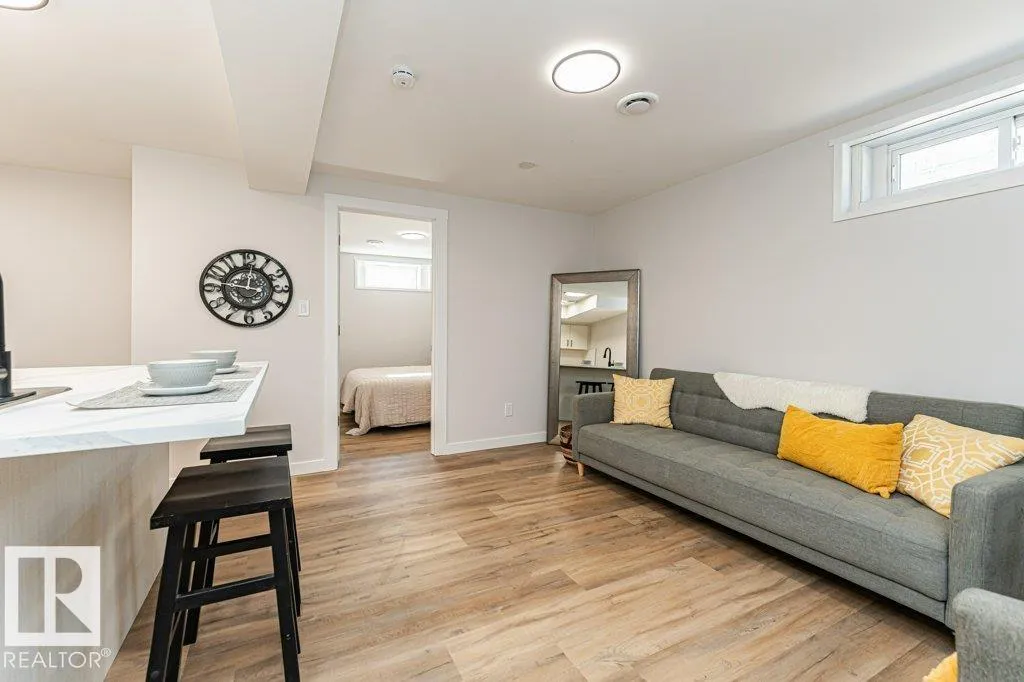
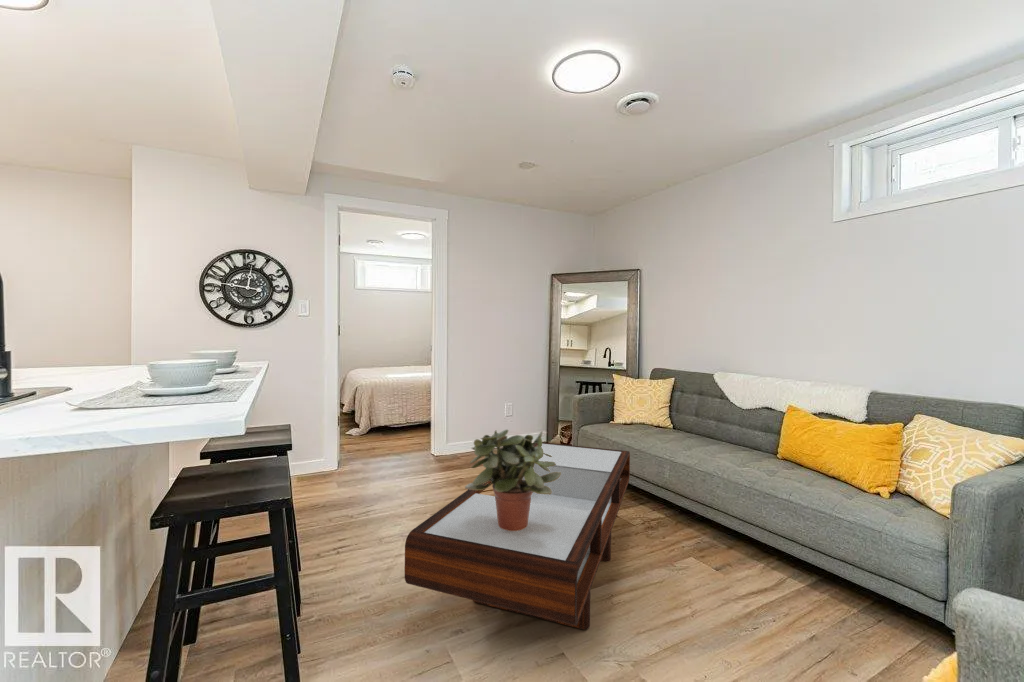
+ coffee table [404,441,631,630]
+ potted plant [464,429,561,531]
